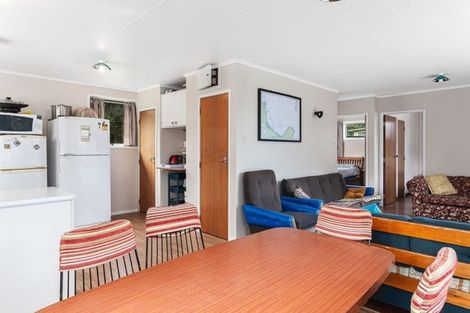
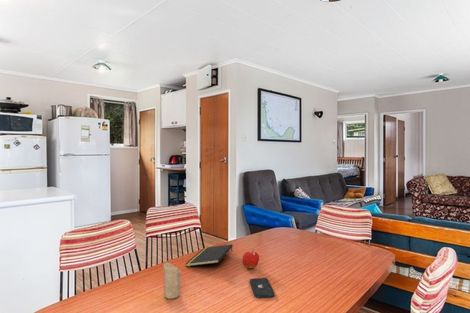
+ fruit [241,248,260,269]
+ notepad [185,243,234,267]
+ candle [162,262,182,300]
+ smartphone [249,277,276,299]
